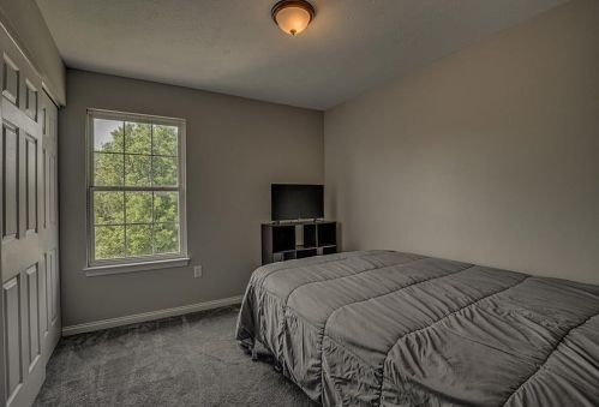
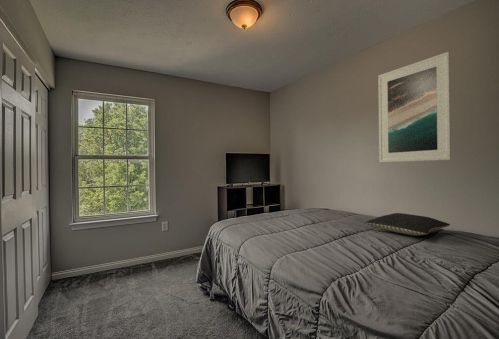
+ pillow [364,212,451,237]
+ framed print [377,51,452,163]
